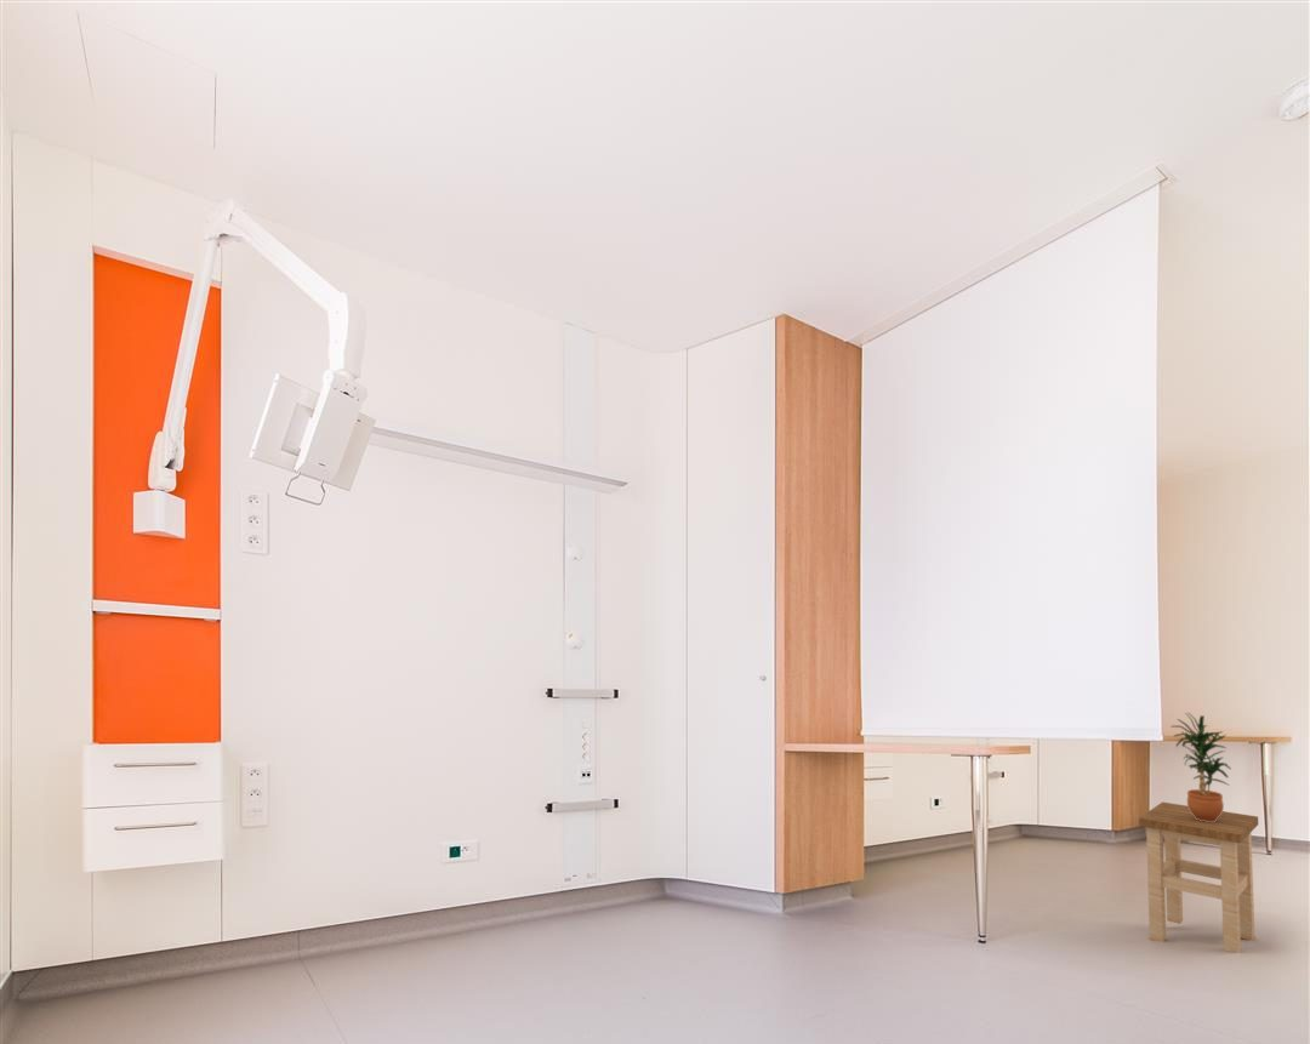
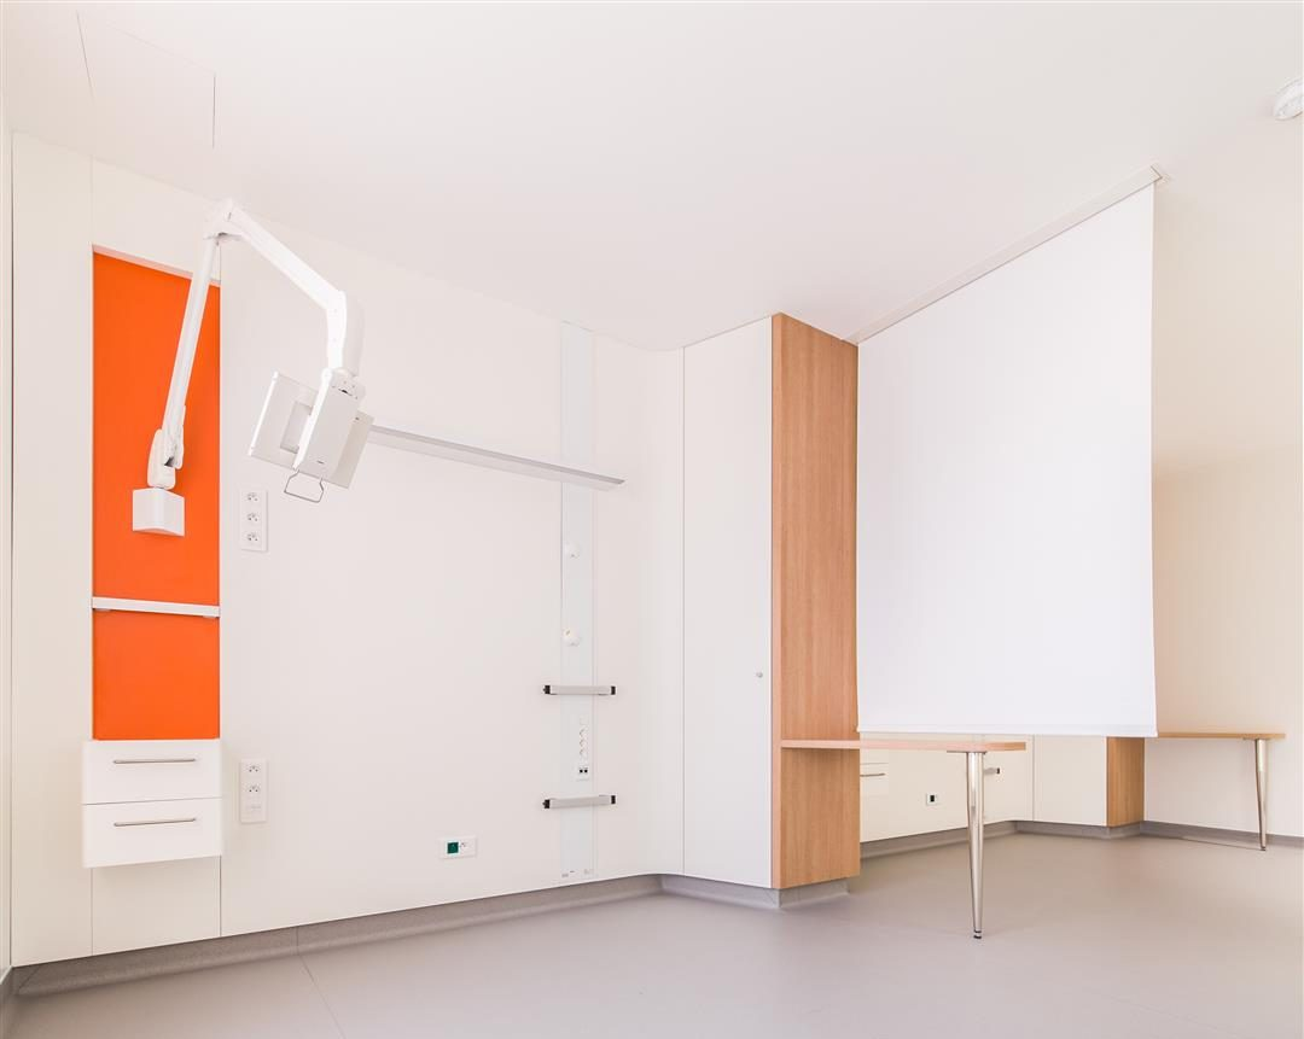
- potted plant [1169,711,1232,822]
- stool [1138,801,1259,954]
